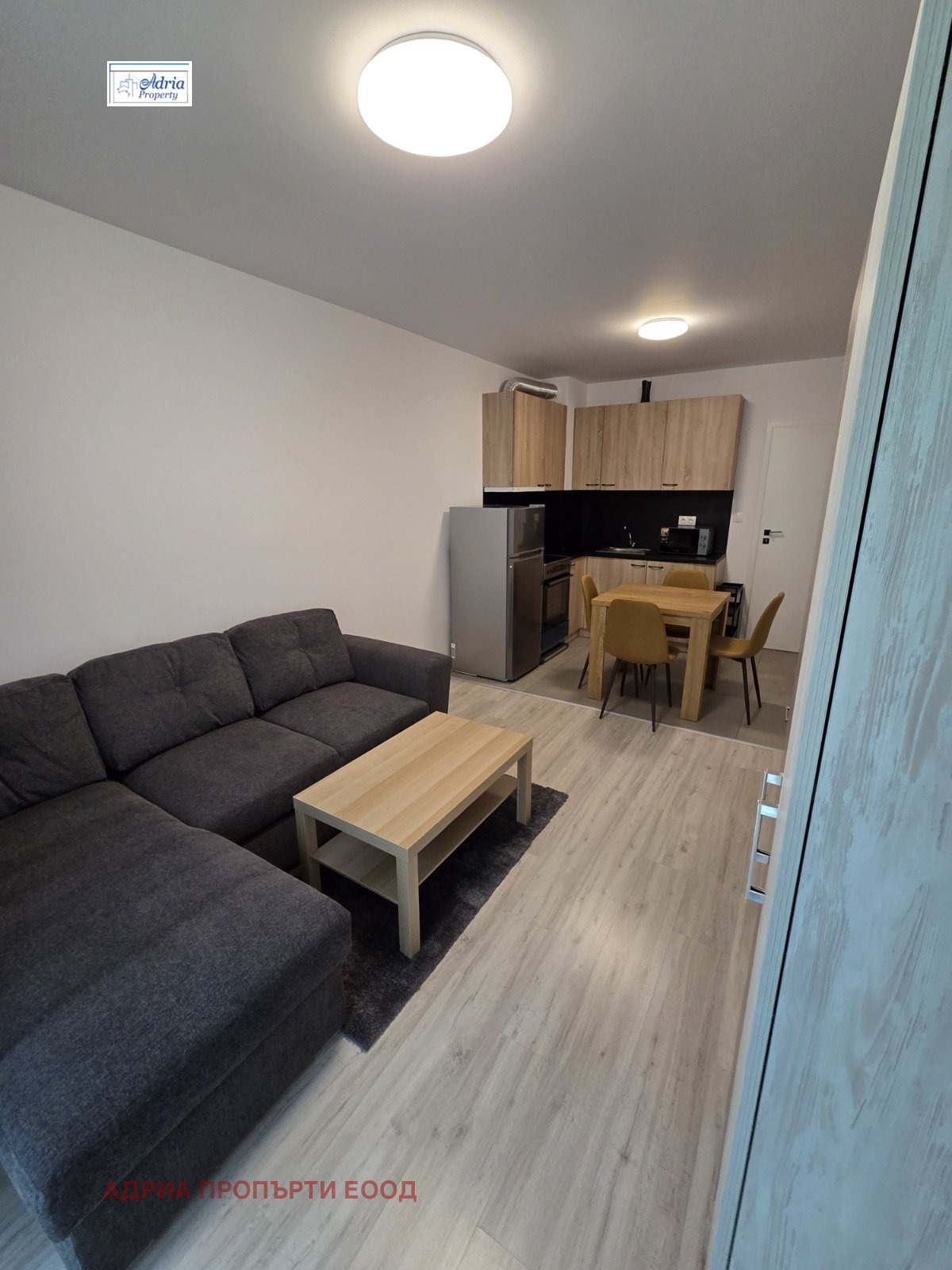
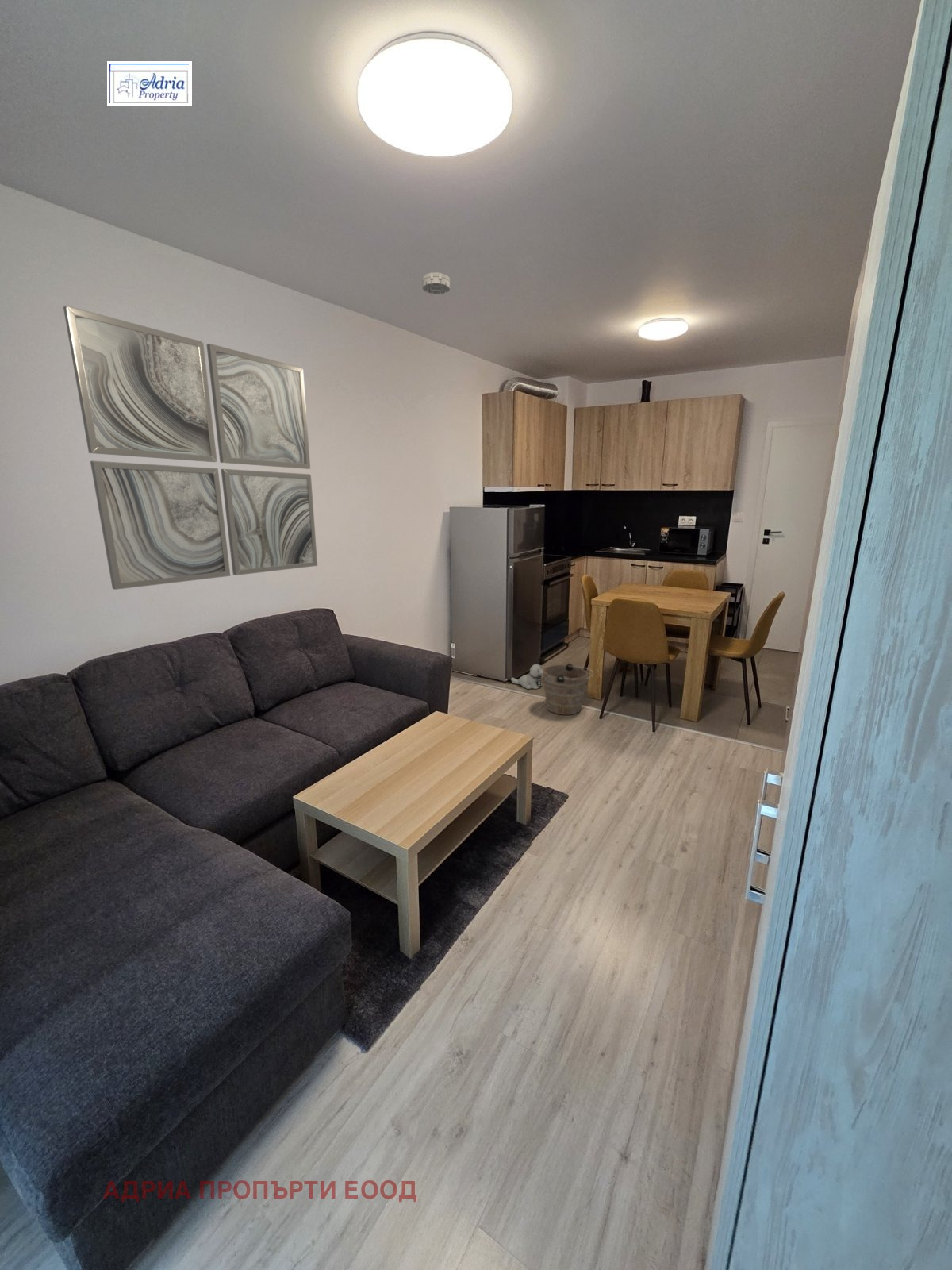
+ bucket [542,663,594,716]
+ plush toy [510,664,543,690]
+ wall art [63,305,318,591]
+ smoke detector [421,271,451,295]
